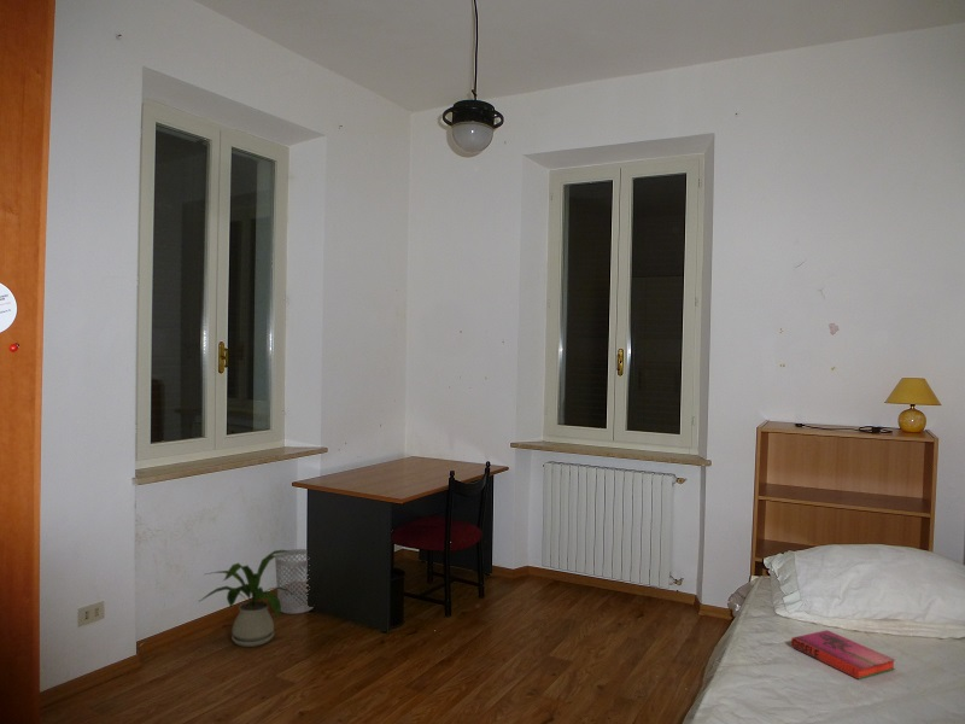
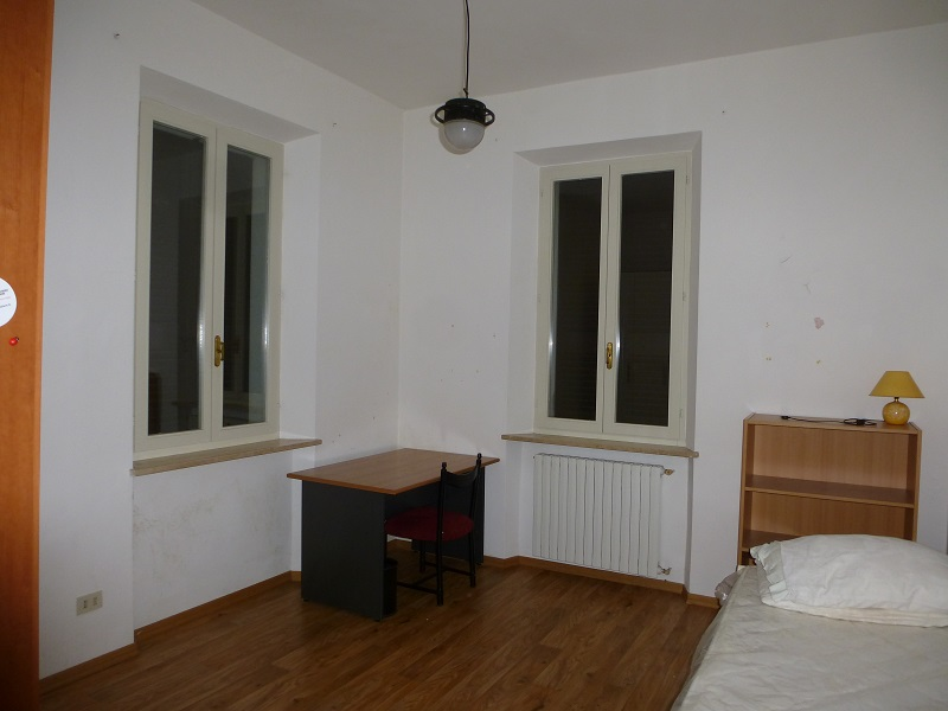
- house plant [197,549,303,648]
- hardback book [790,629,896,681]
- wastebasket [274,548,315,615]
